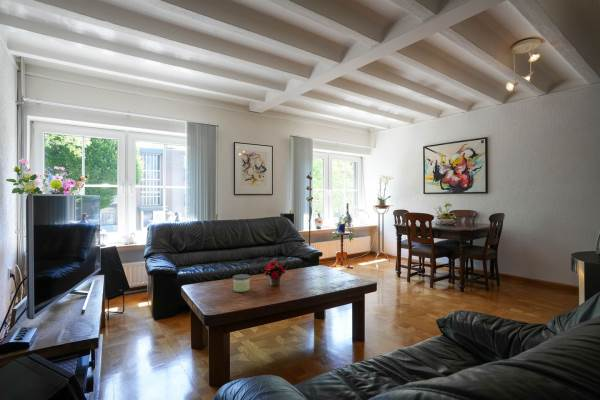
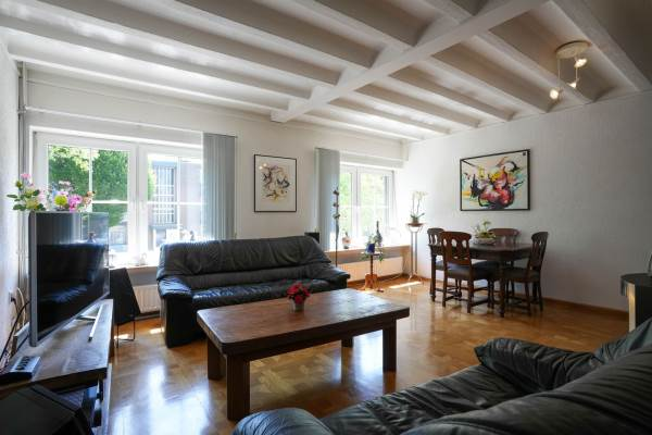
- candle [232,273,251,293]
